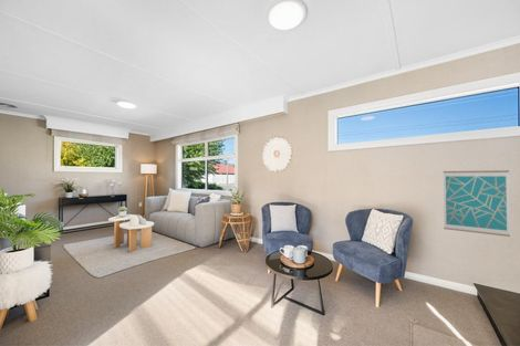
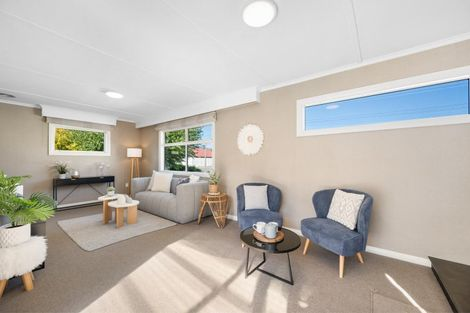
- wall art [443,169,511,238]
